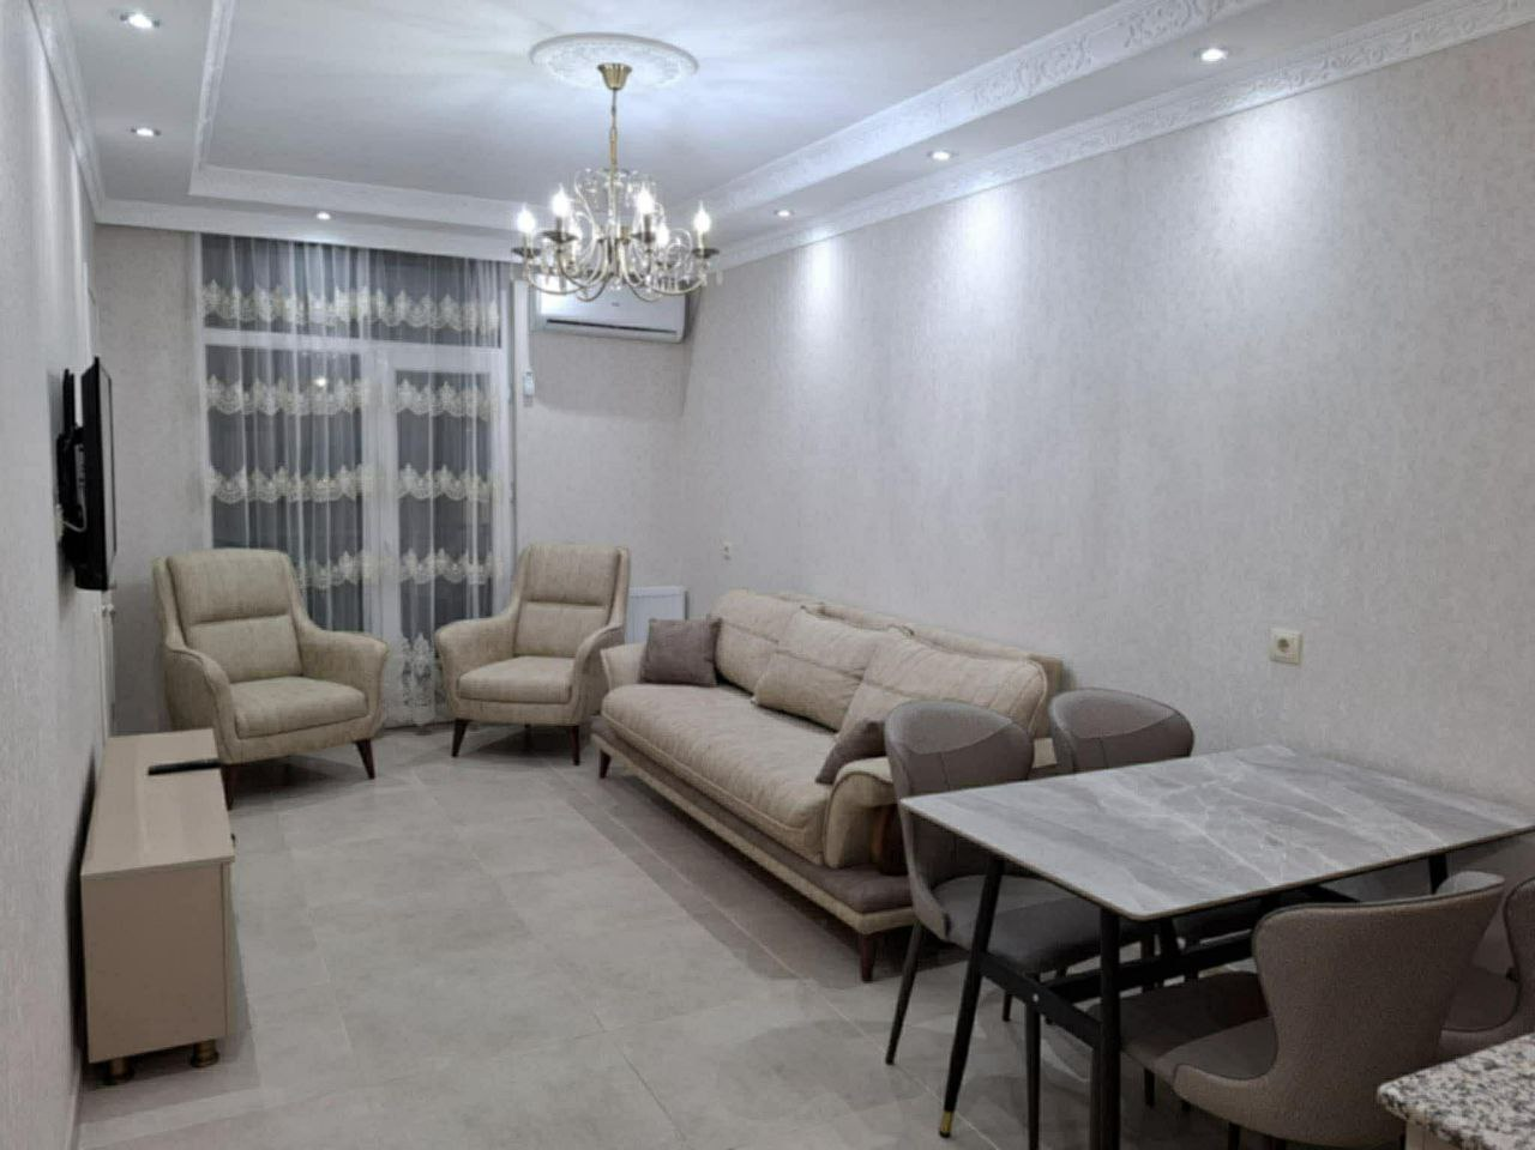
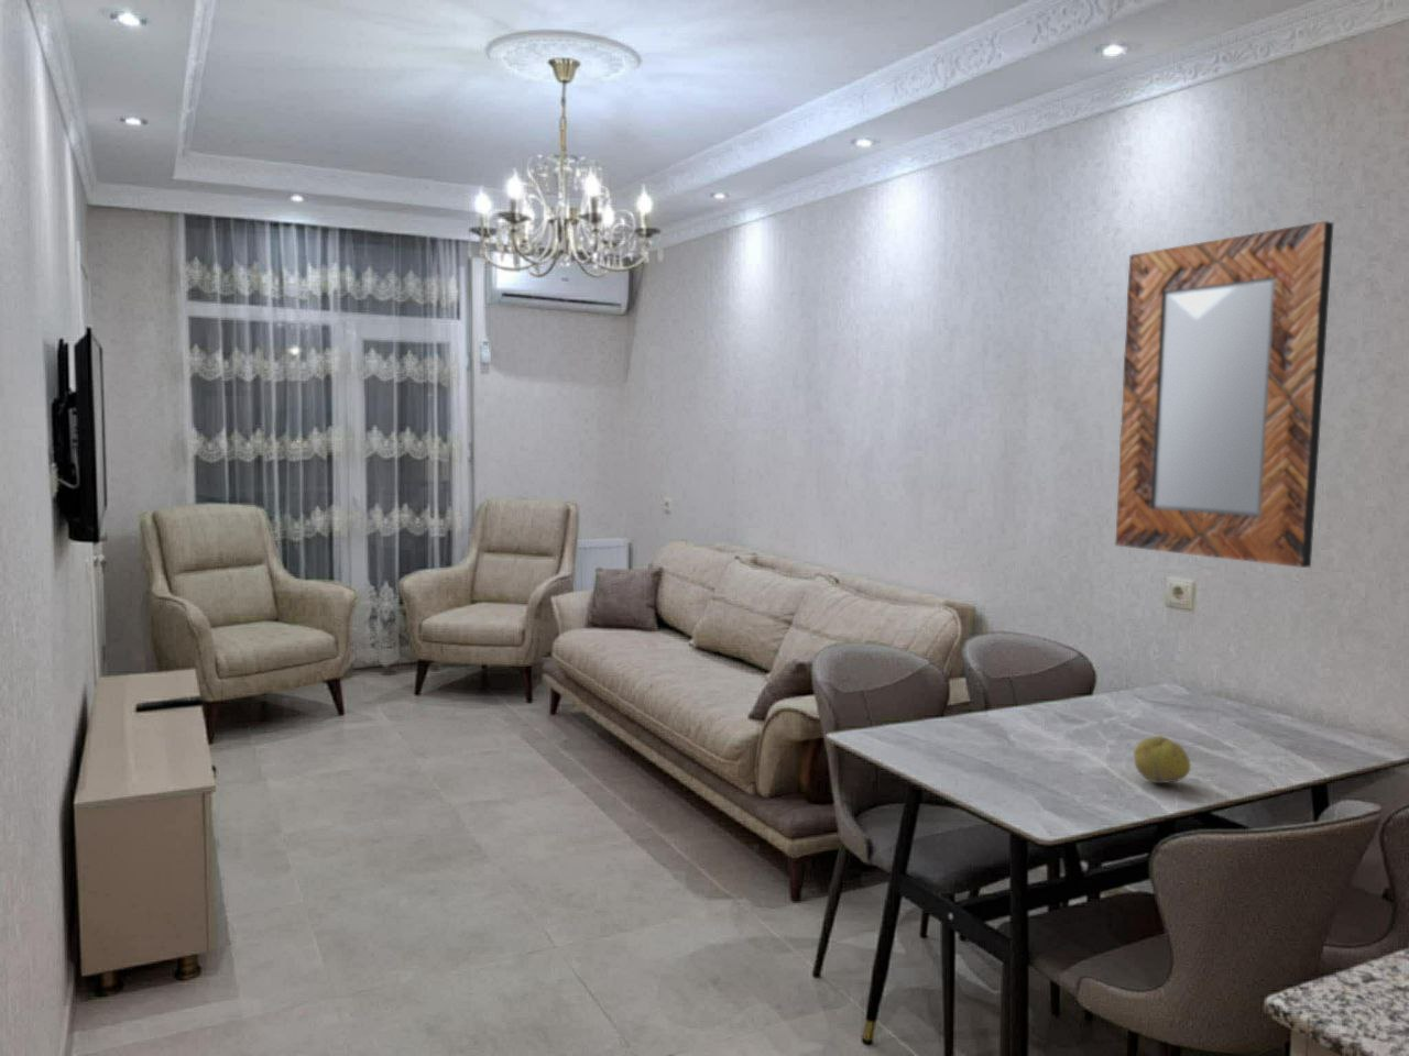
+ fruit [1133,734,1193,784]
+ home mirror [1114,220,1335,569]
